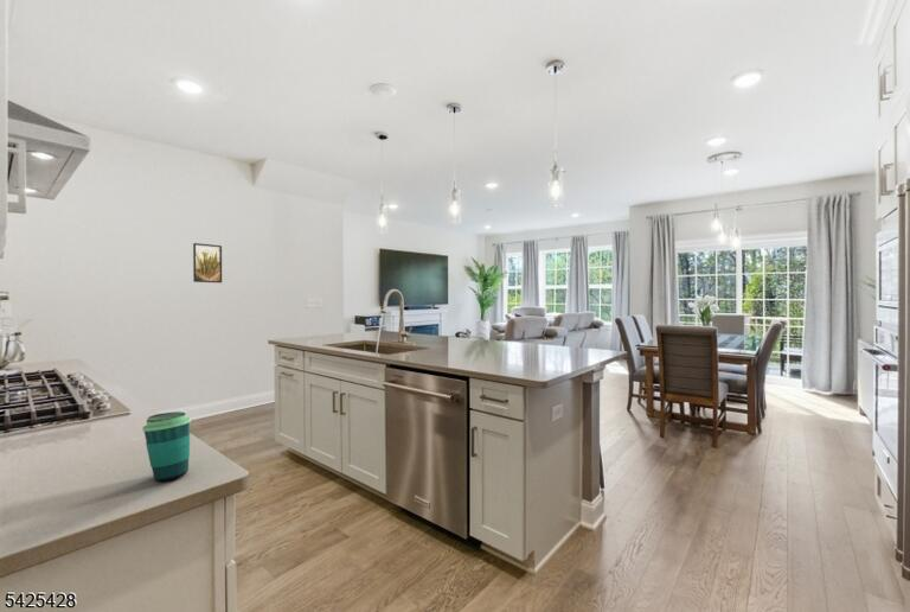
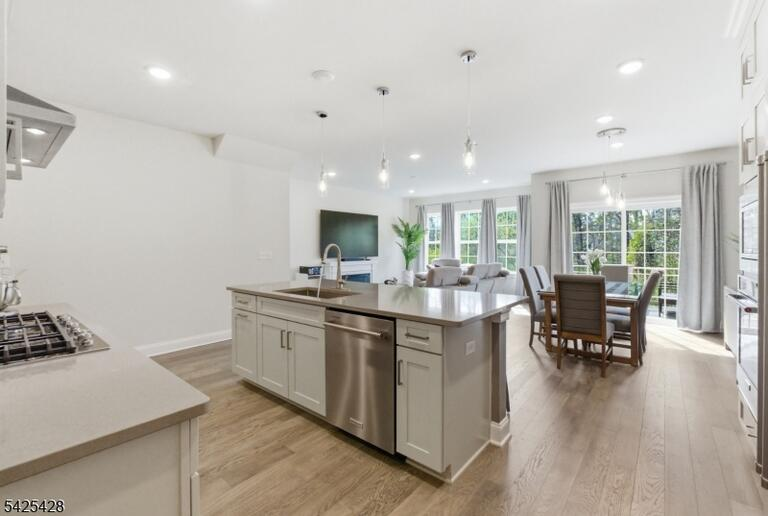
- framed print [192,242,223,283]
- cup [141,410,192,482]
